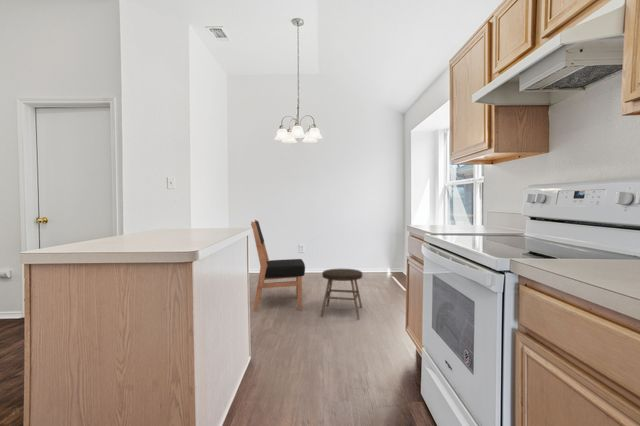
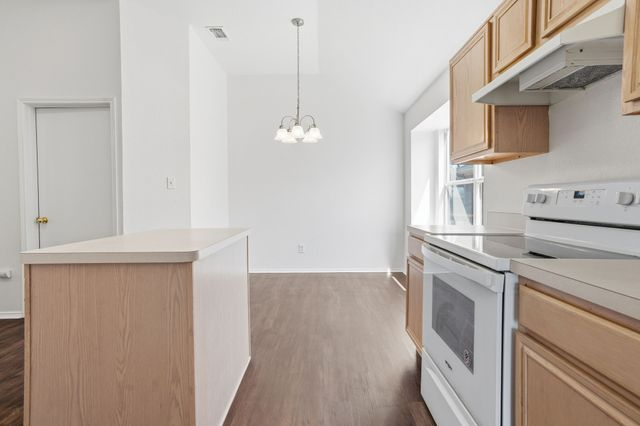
- stool [320,268,363,320]
- dining chair [250,219,306,312]
